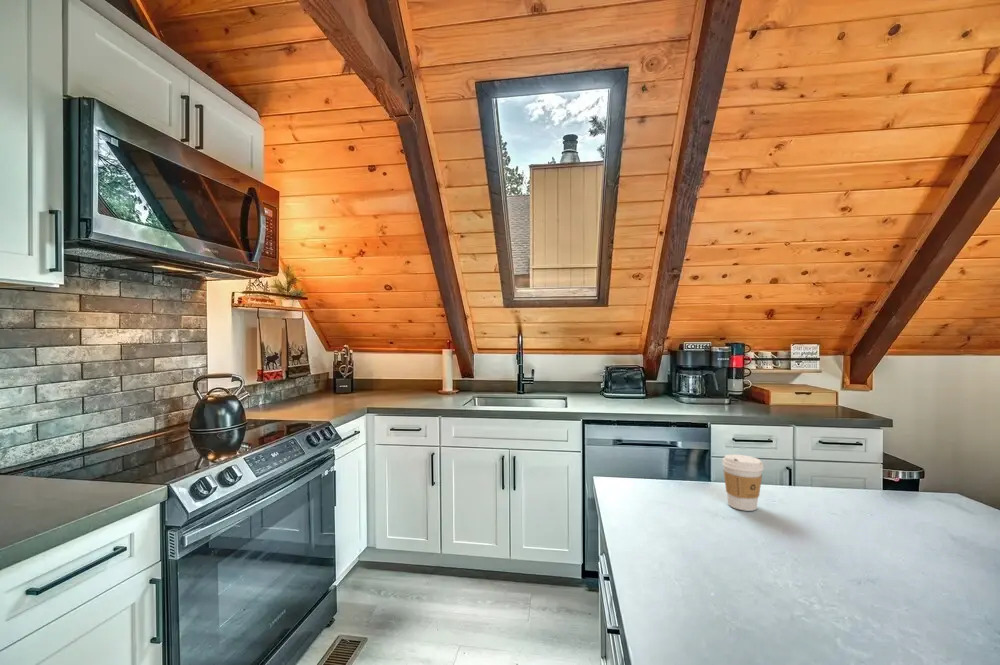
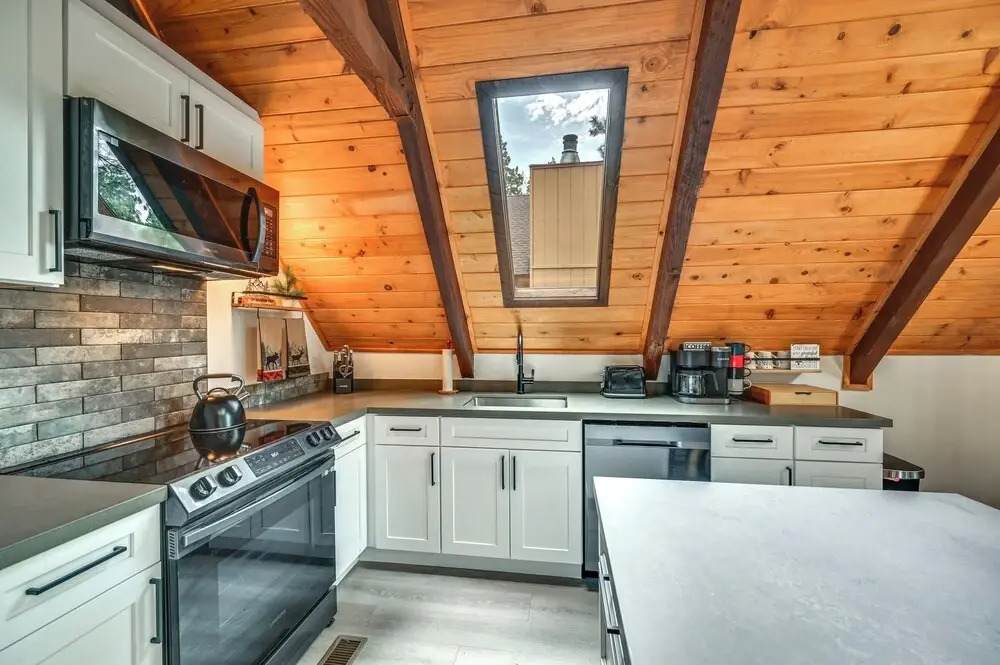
- coffee cup [721,454,765,512]
